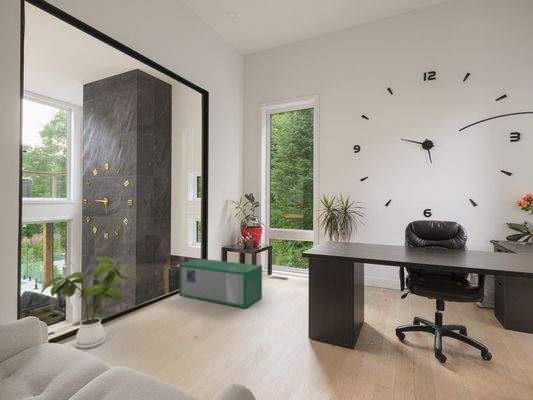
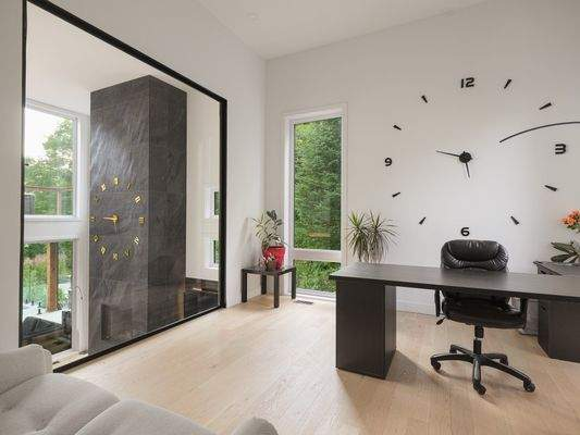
- house plant [40,256,139,350]
- storage bin [178,257,263,309]
